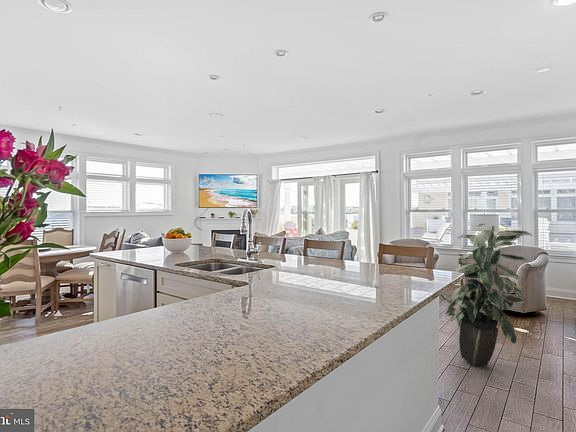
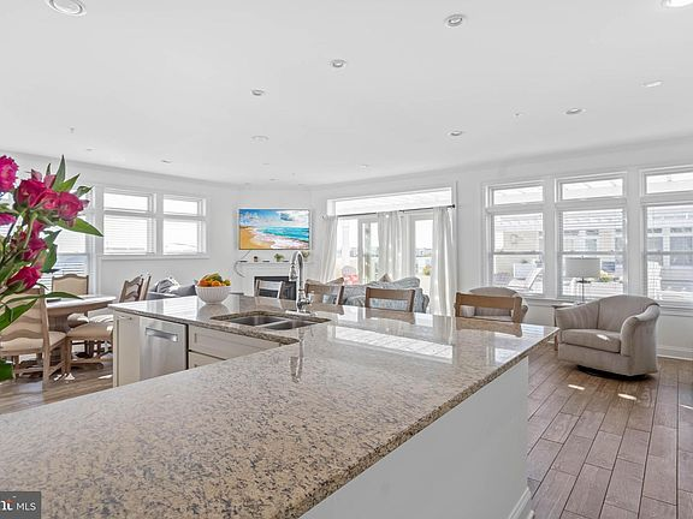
- indoor plant [440,221,533,367]
